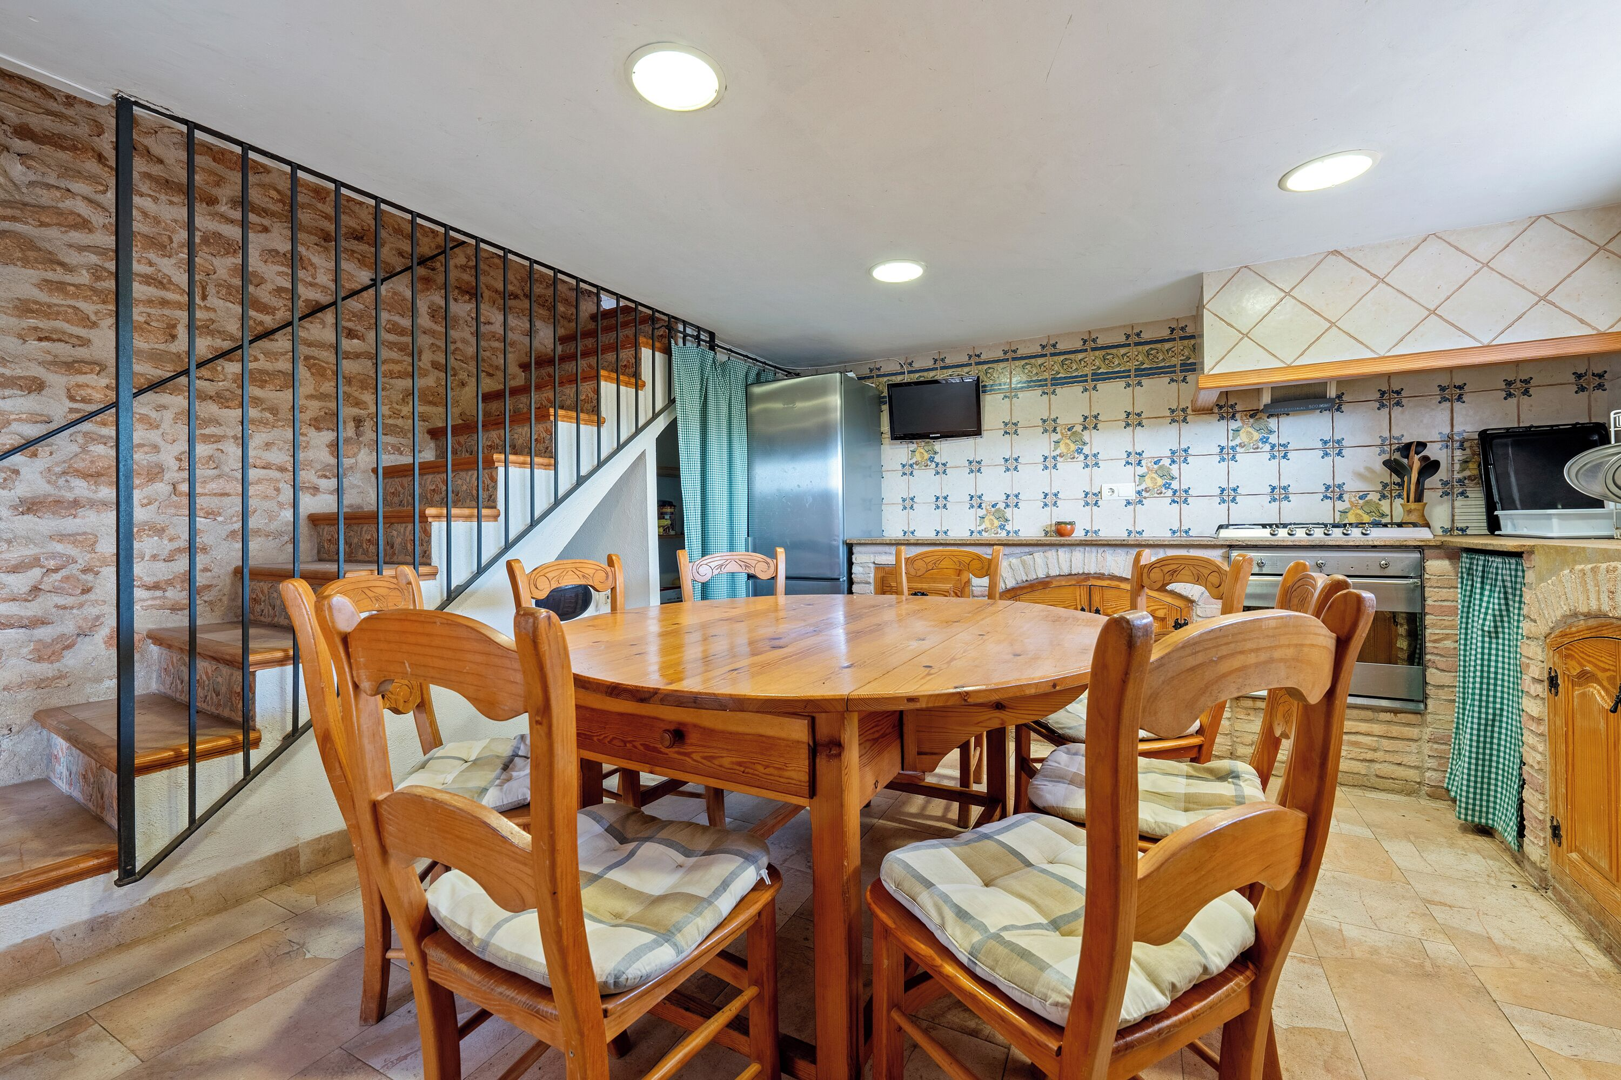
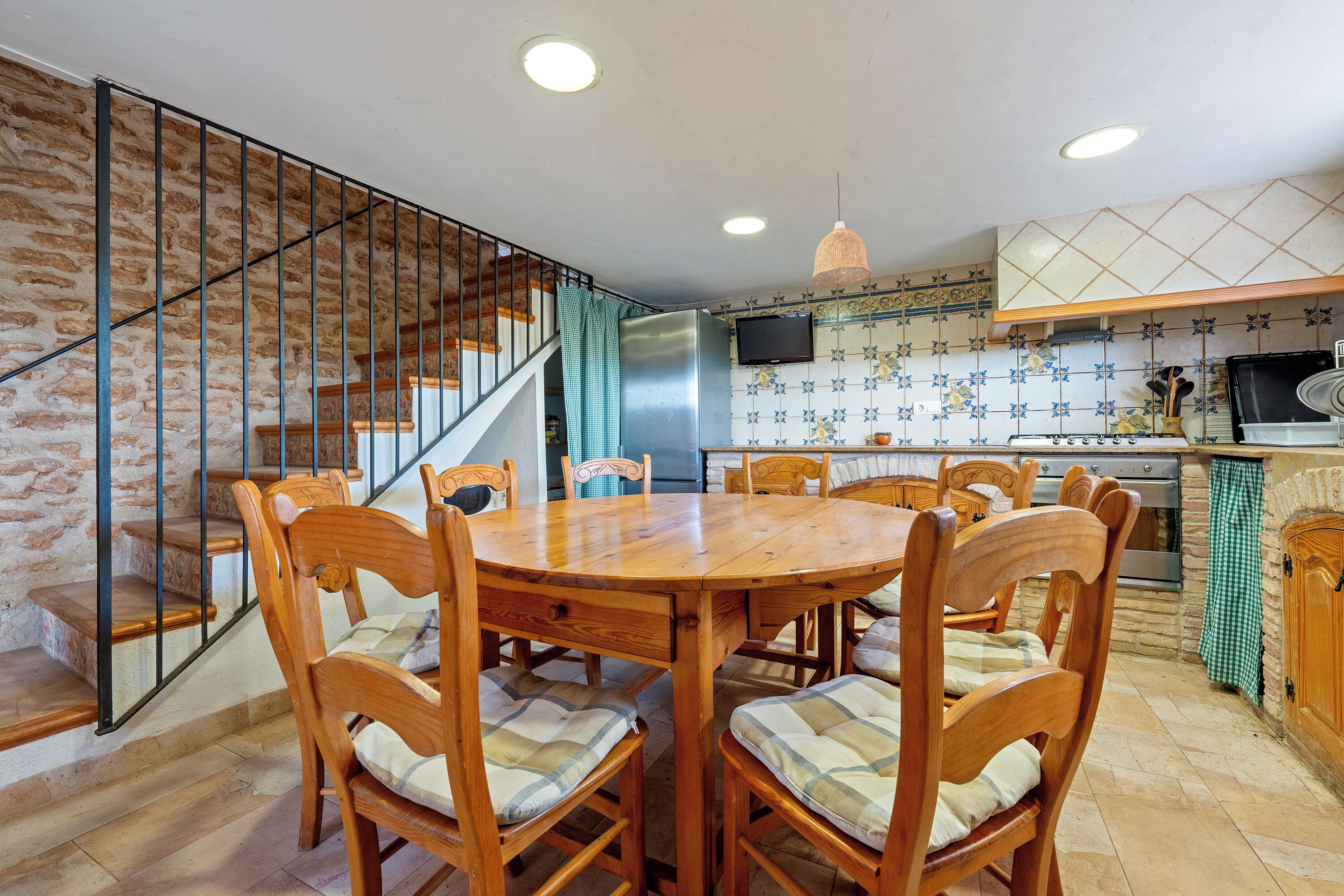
+ pendant lamp [811,172,871,288]
